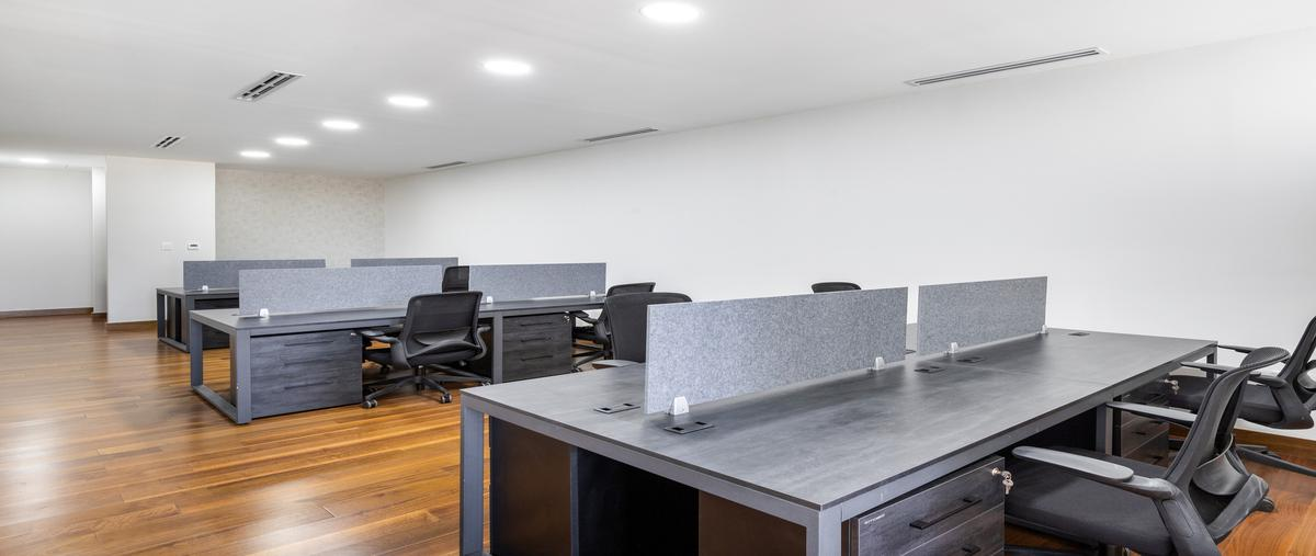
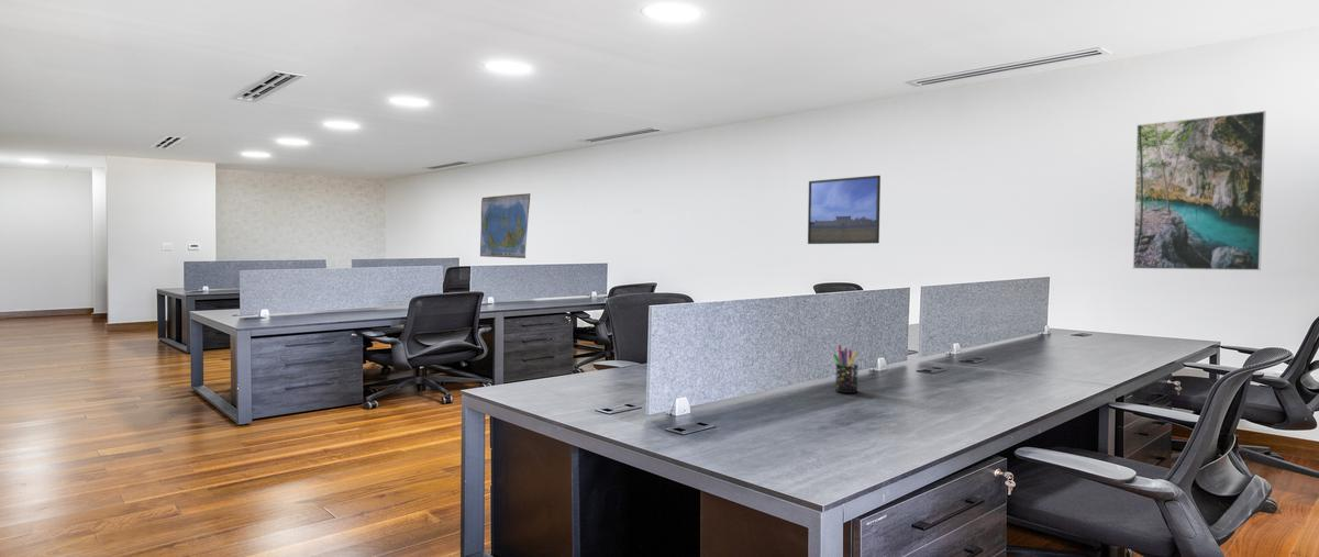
+ pen holder [832,344,860,394]
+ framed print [807,175,882,245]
+ world map [479,192,531,259]
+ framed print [1132,110,1267,271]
